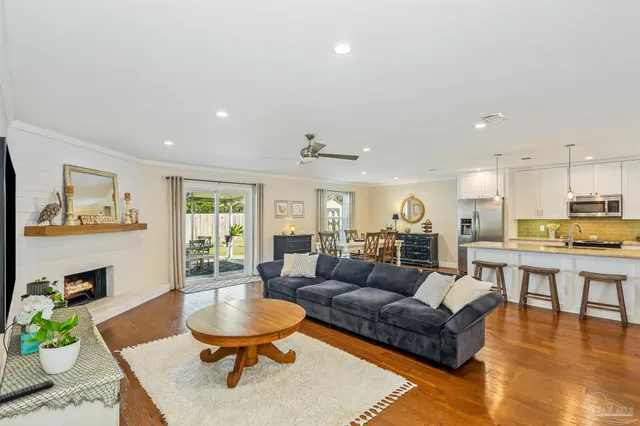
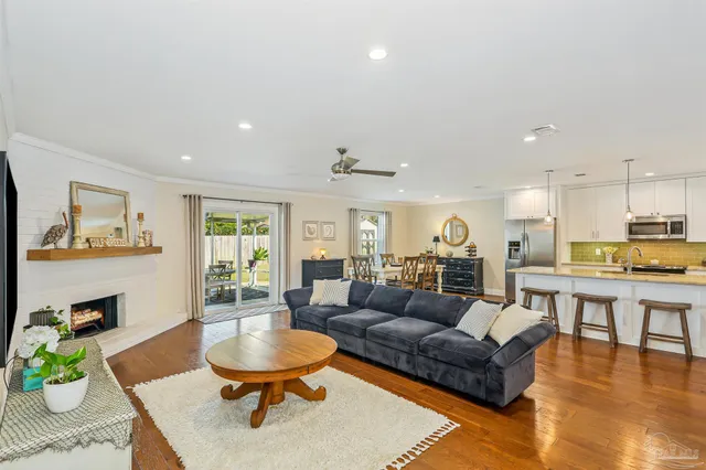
- remote control [0,379,55,404]
